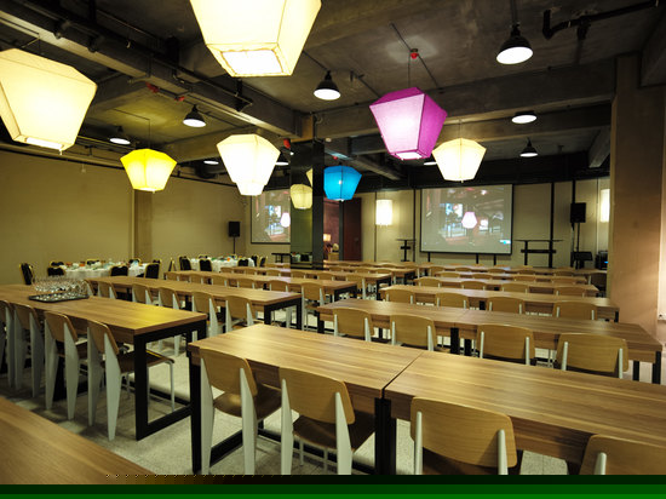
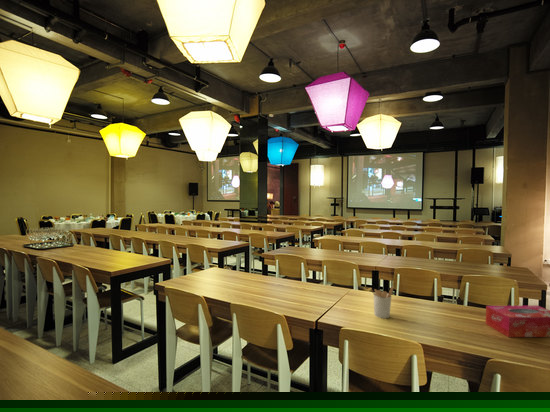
+ utensil holder [369,285,395,319]
+ tissue box [485,305,550,338]
